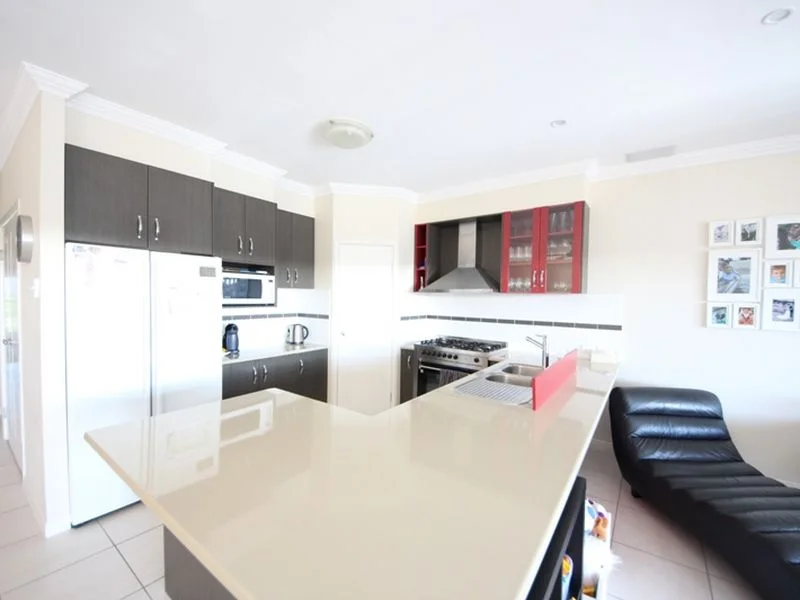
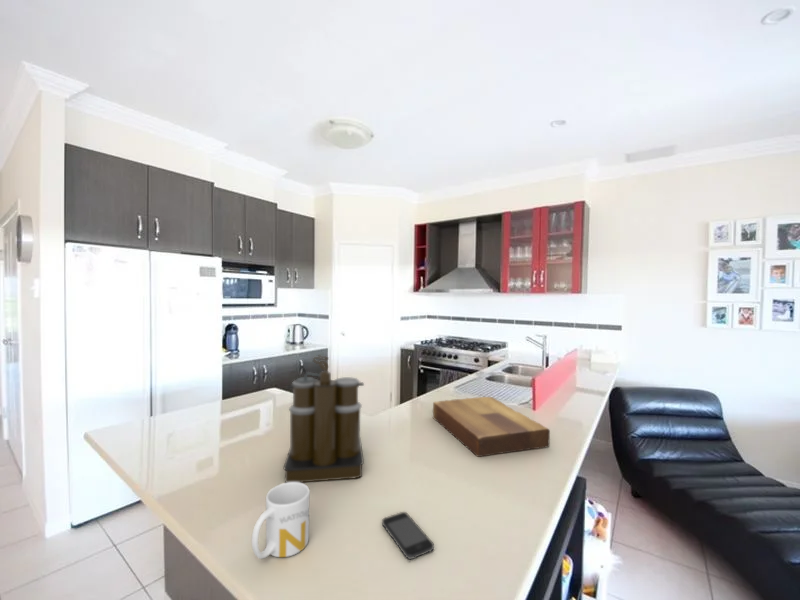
+ coffee maker [282,353,365,483]
+ cutting board [432,396,551,458]
+ mug [251,482,311,560]
+ smartphone [381,511,435,560]
